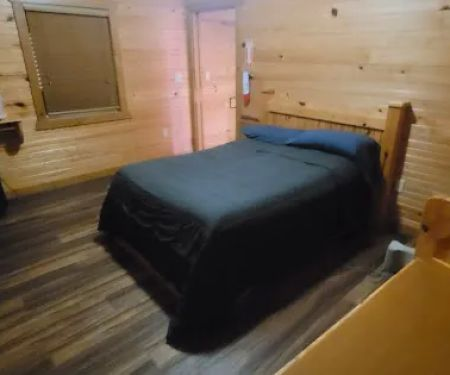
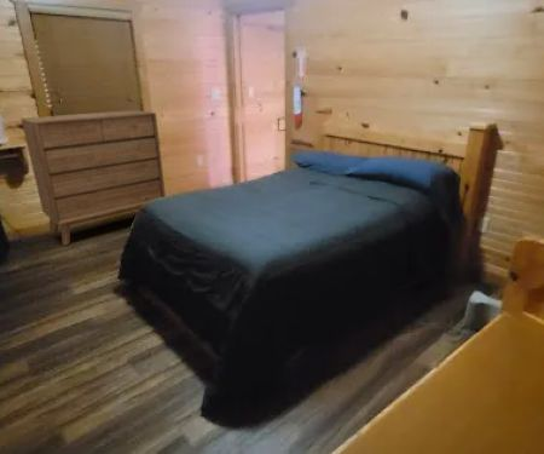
+ dresser [19,109,167,247]
